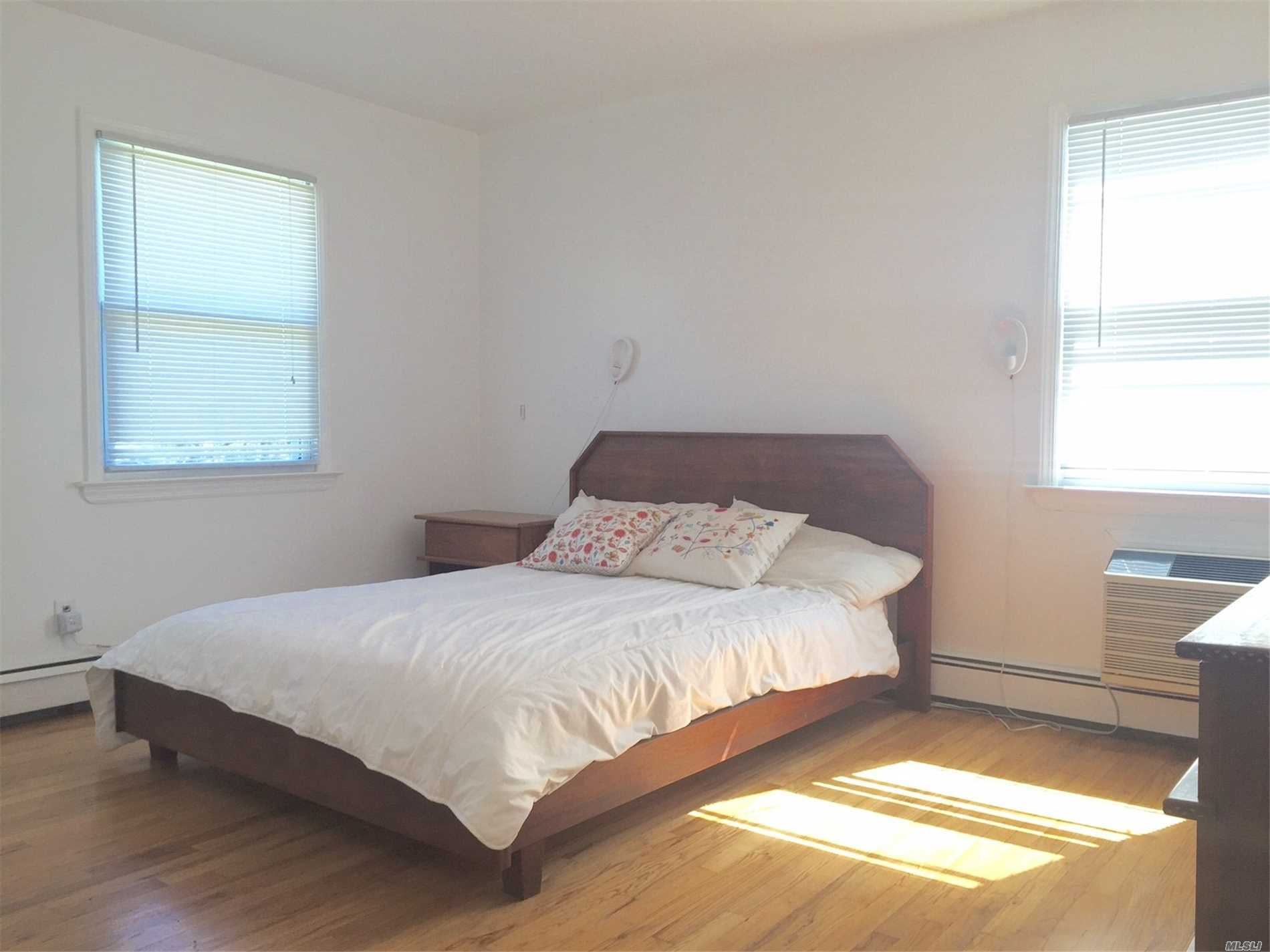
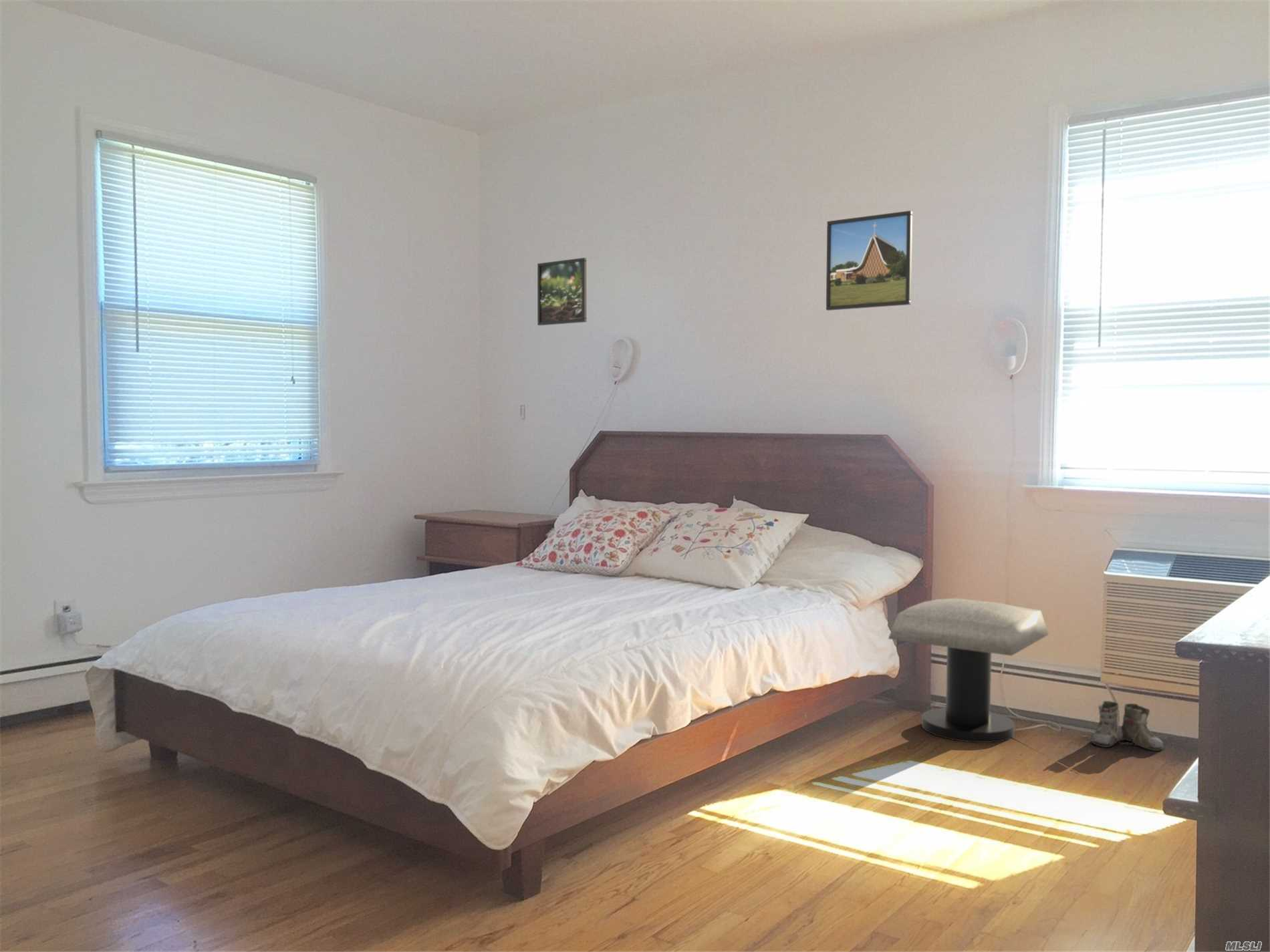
+ stool [888,598,1049,744]
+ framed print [826,210,913,311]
+ boots [1088,700,1164,752]
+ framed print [537,257,588,326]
